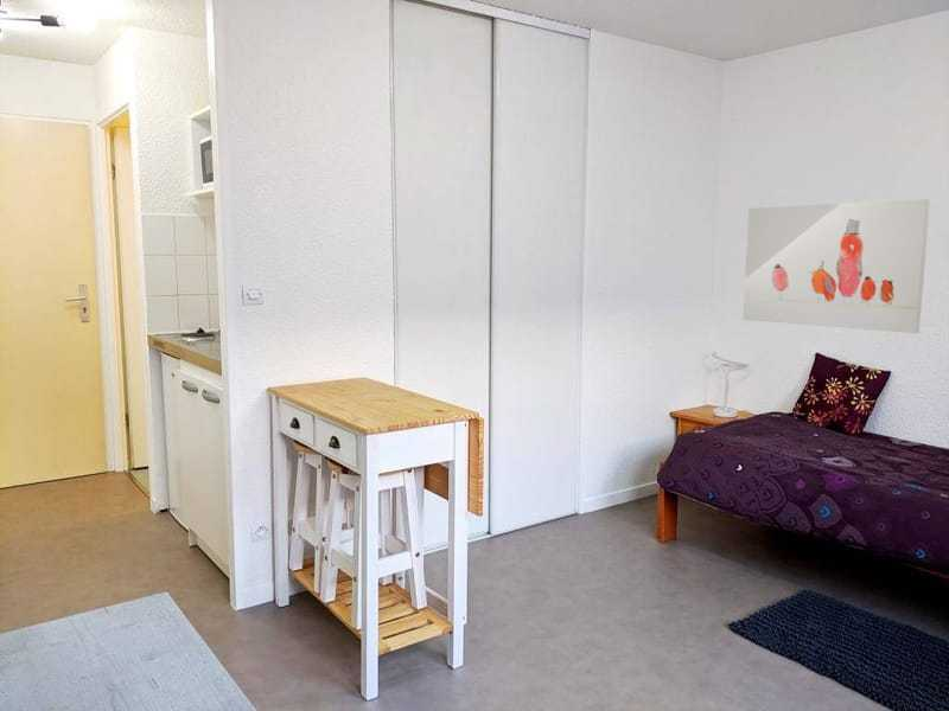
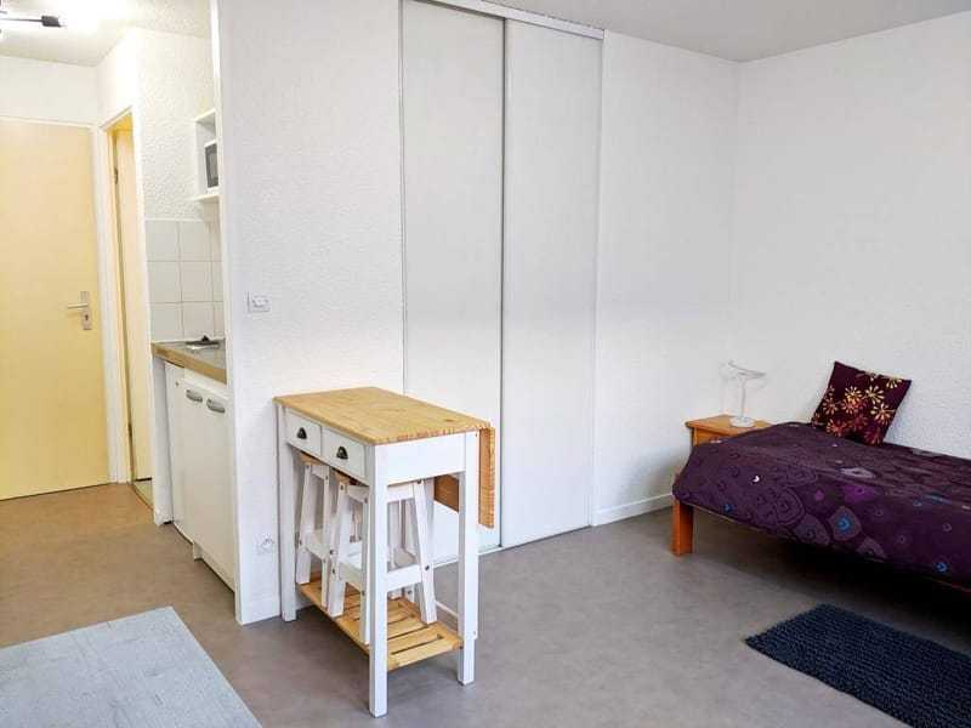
- wall art [741,198,931,334]
